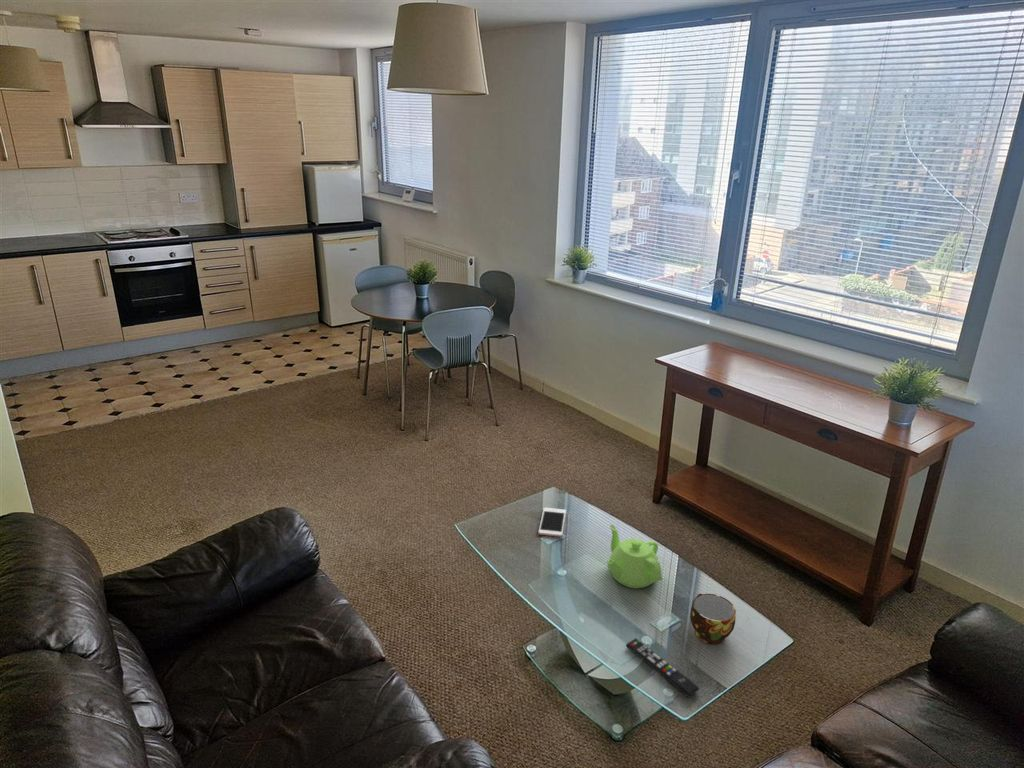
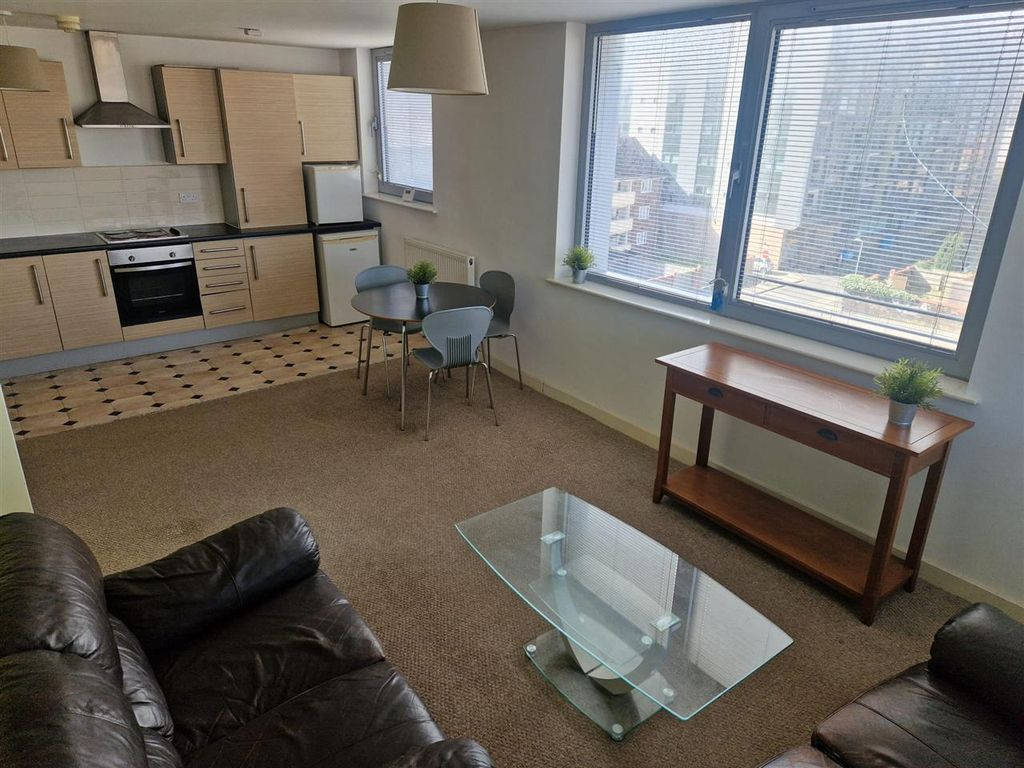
- teapot [606,523,663,589]
- cup [689,593,737,645]
- cell phone [537,507,567,538]
- remote control [625,637,700,699]
